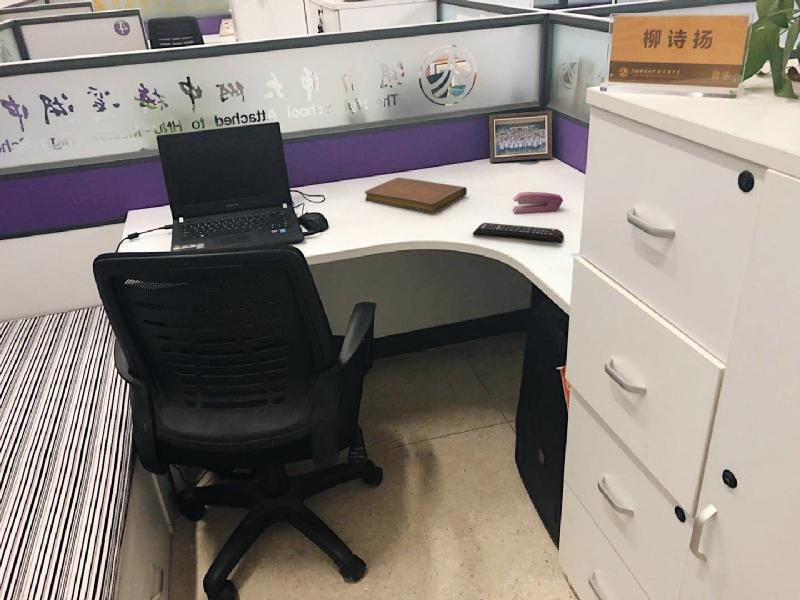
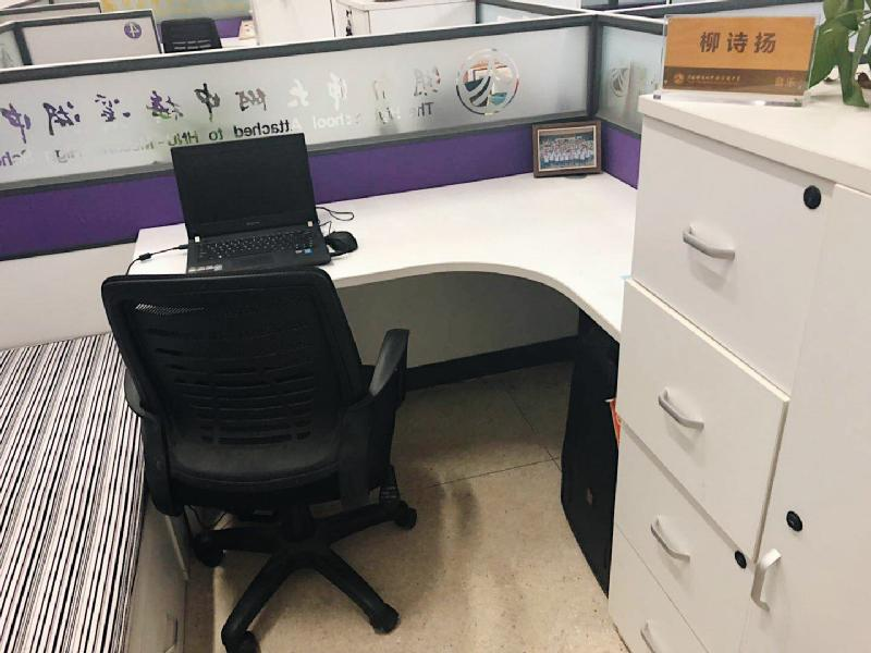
- notebook [364,177,468,213]
- remote control [472,222,565,244]
- stapler [512,191,564,214]
